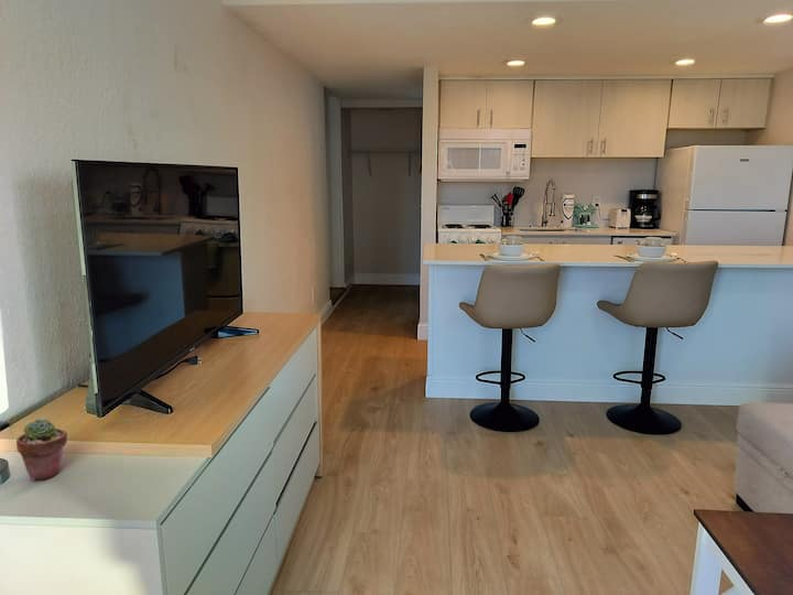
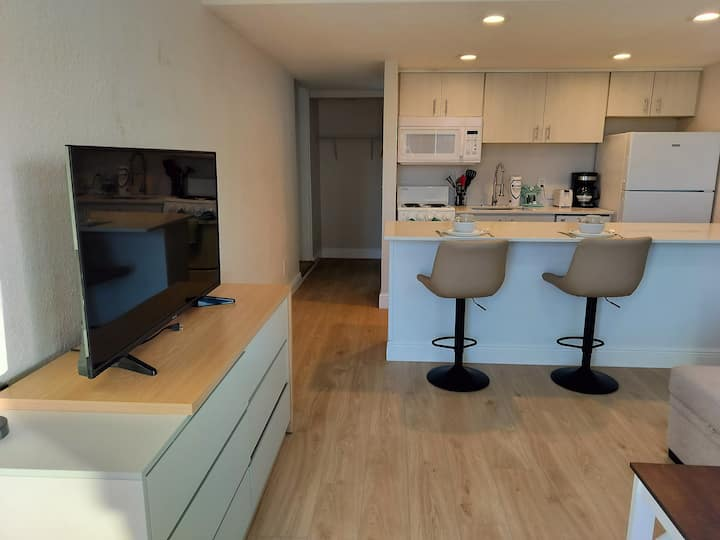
- potted succulent [15,418,68,482]
